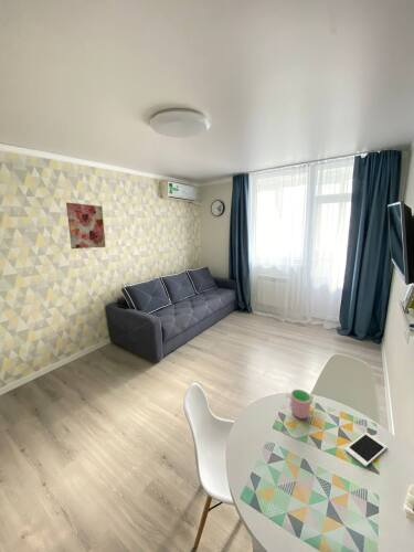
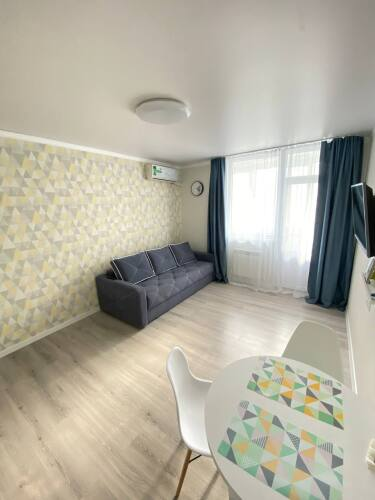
- cell phone [344,432,388,468]
- wall art [65,202,107,250]
- cup [289,389,314,420]
